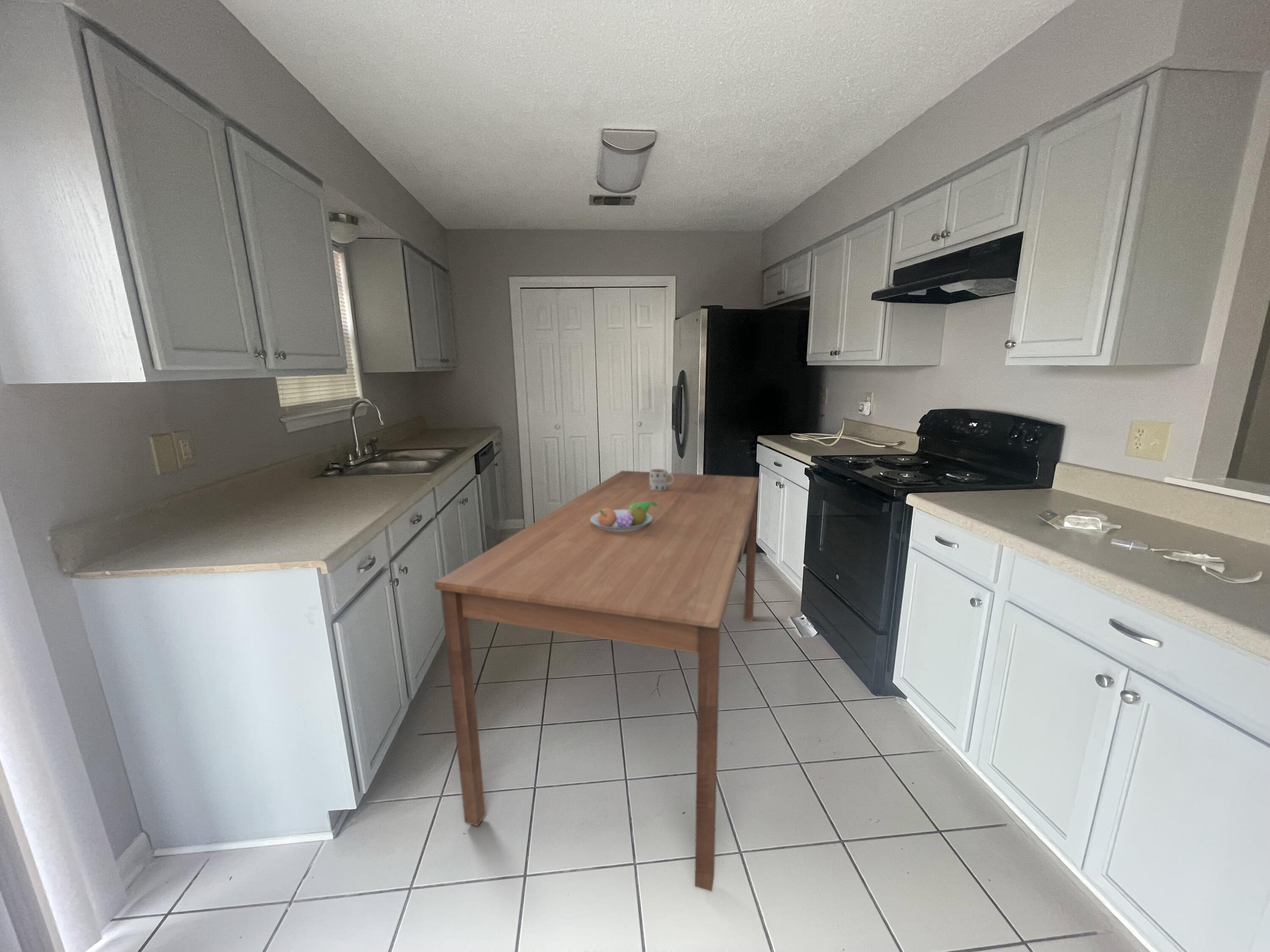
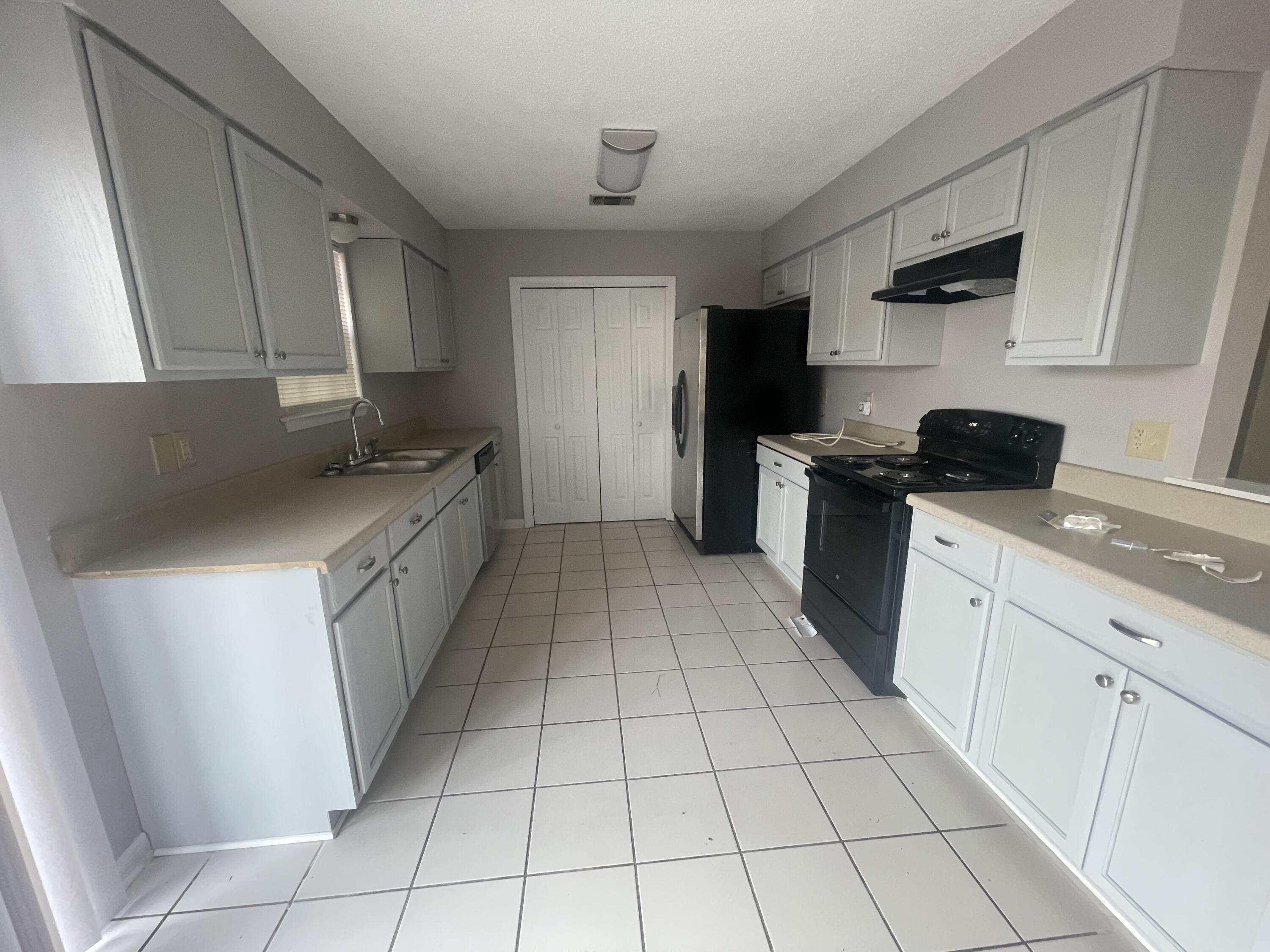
- dining table [434,470,760,892]
- mug [649,468,674,491]
- fruit bowl [591,501,657,532]
